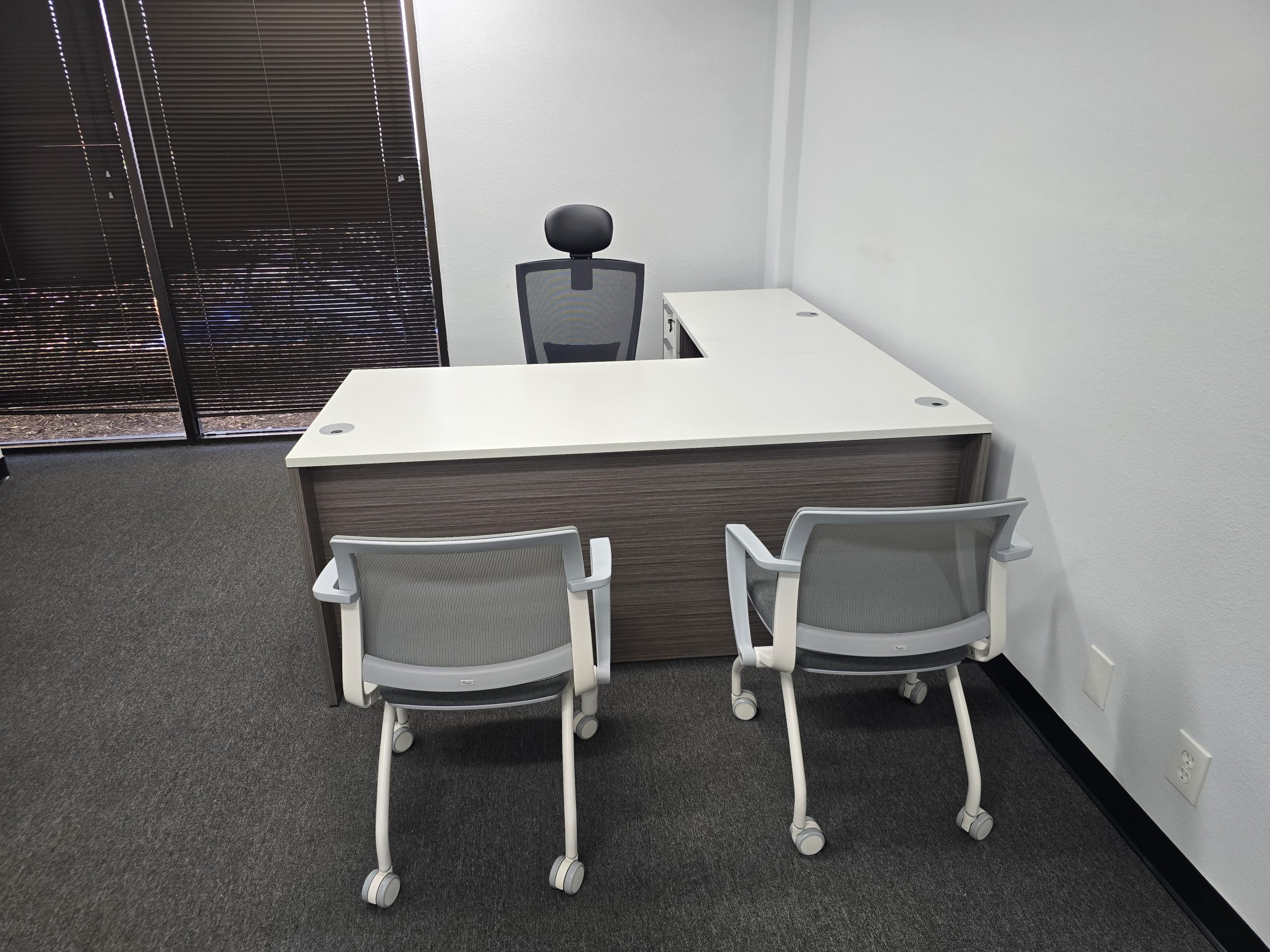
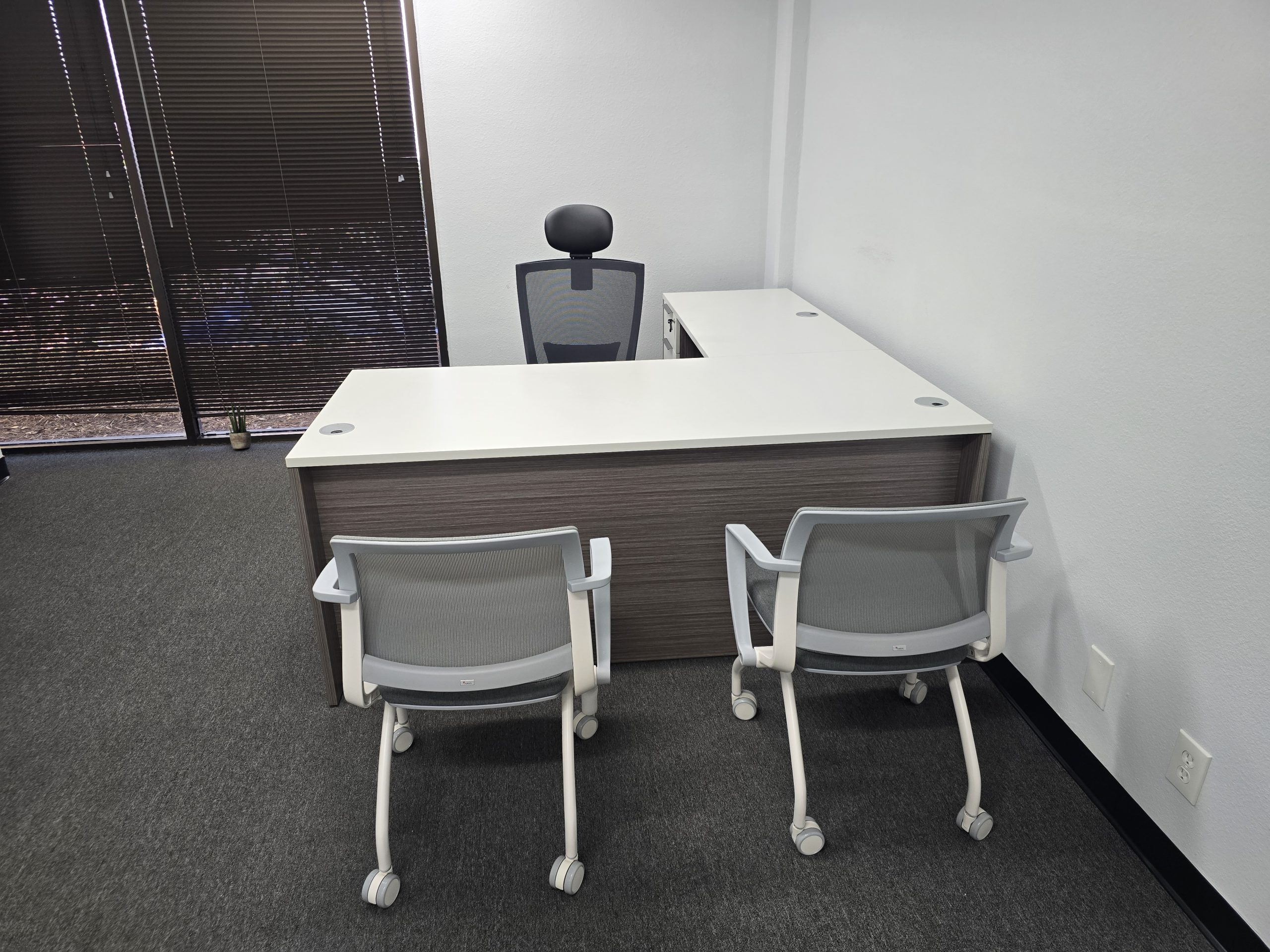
+ potted plant [226,402,252,449]
